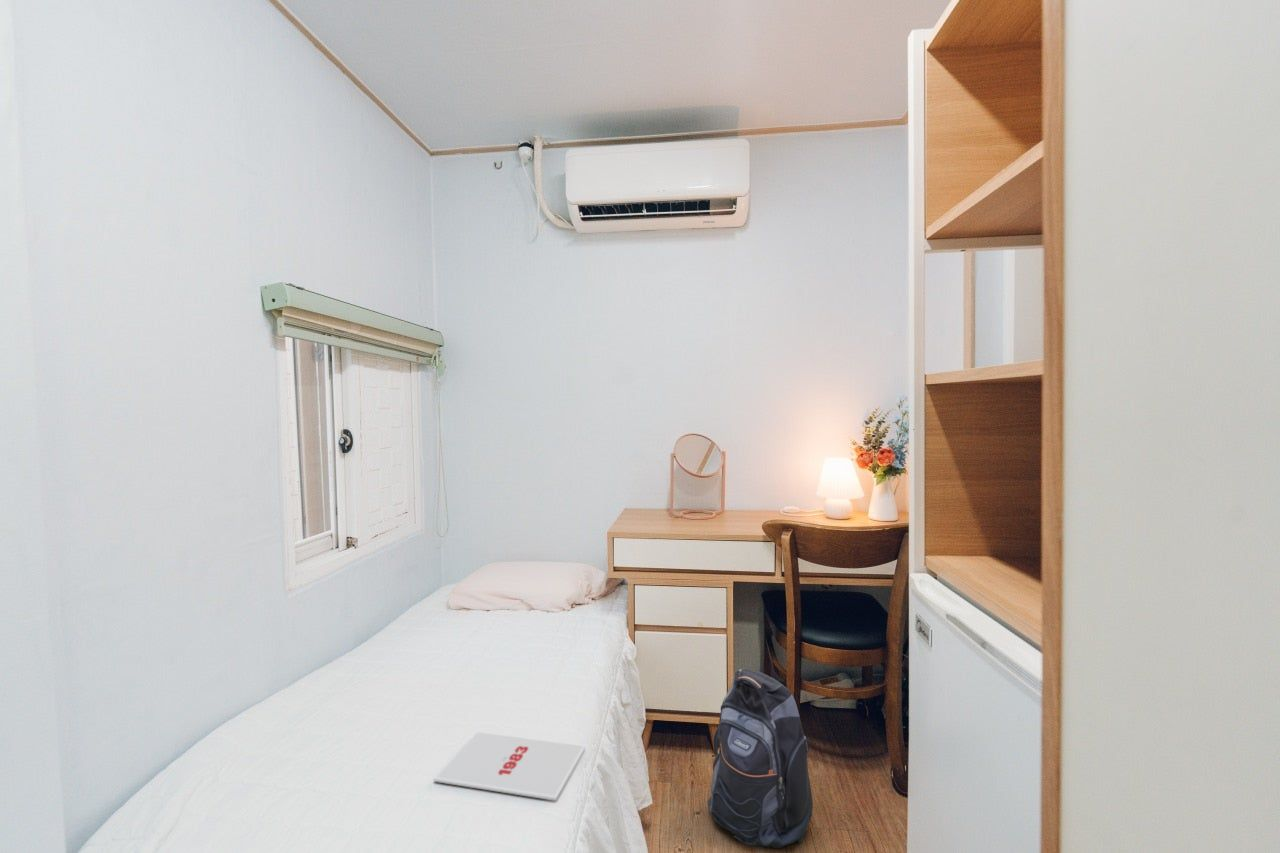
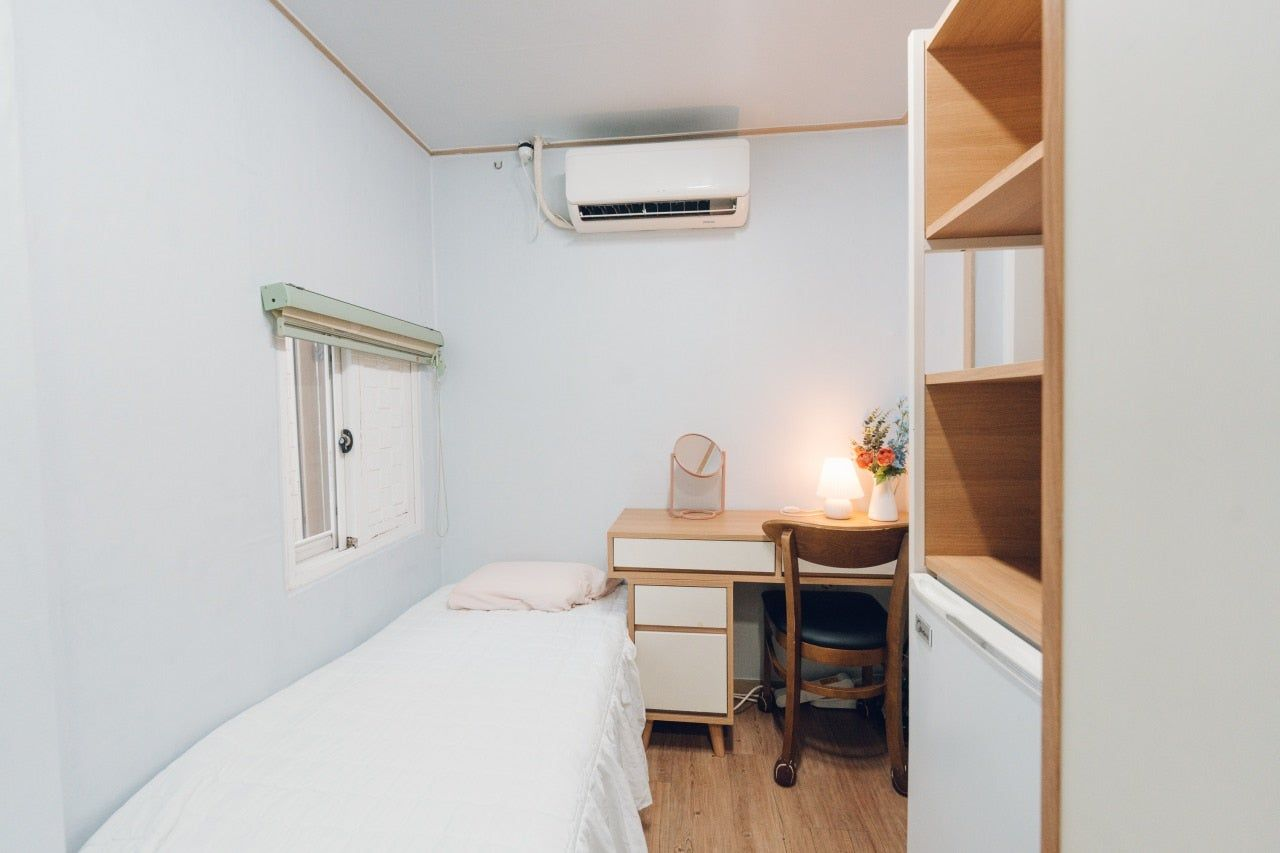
- magazine [433,731,586,802]
- backpack [707,668,814,850]
